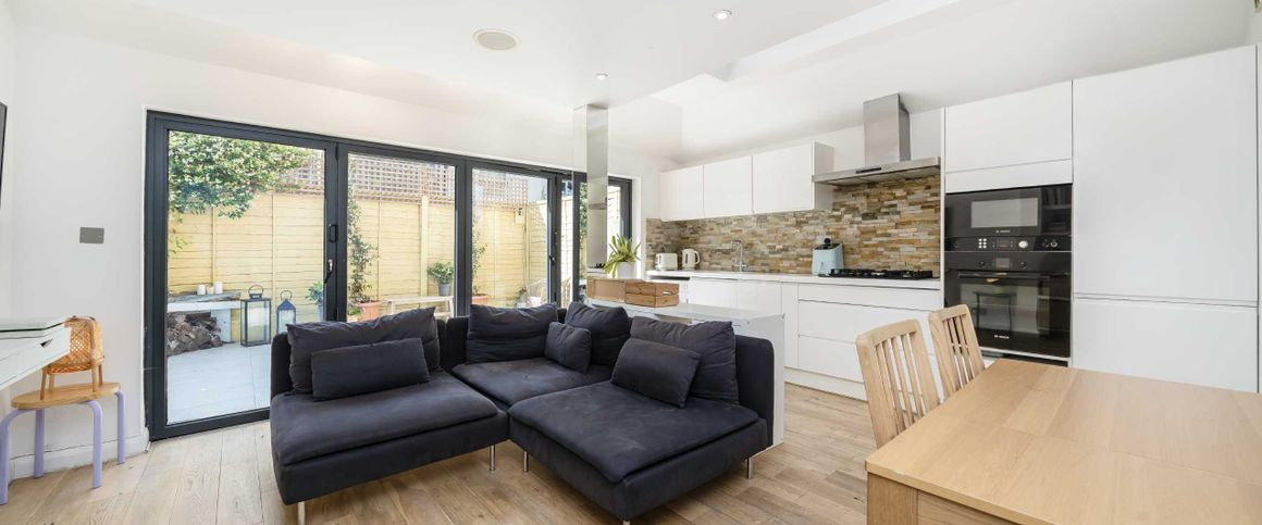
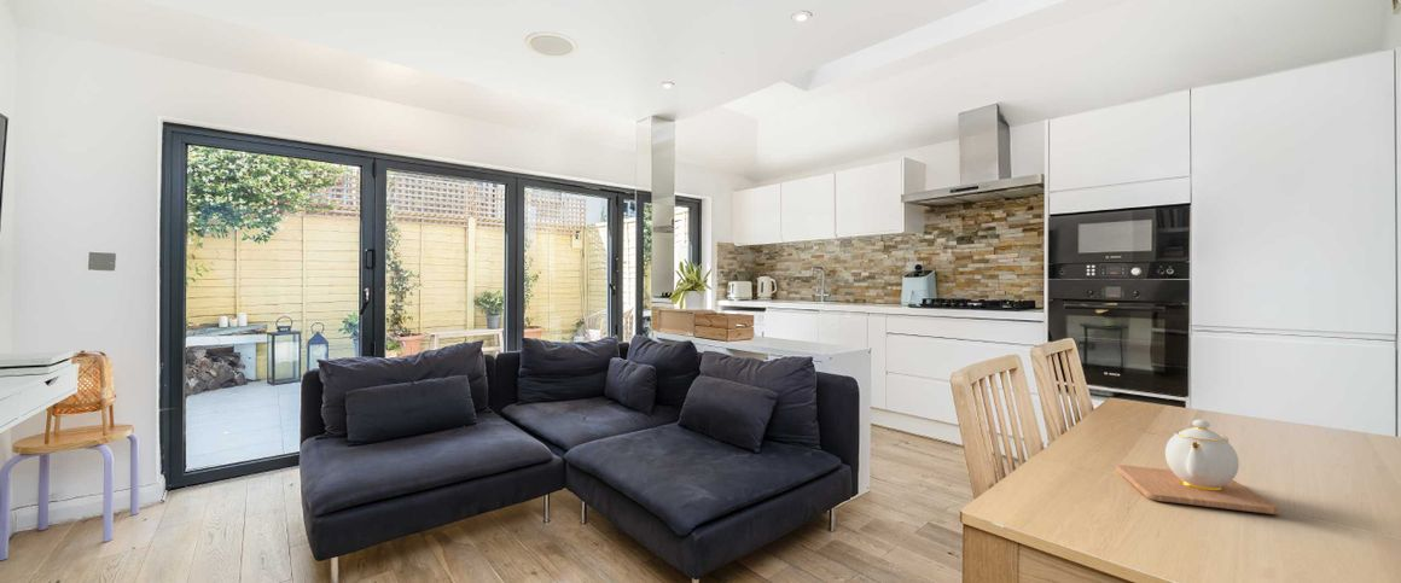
+ teapot [1115,419,1280,515]
